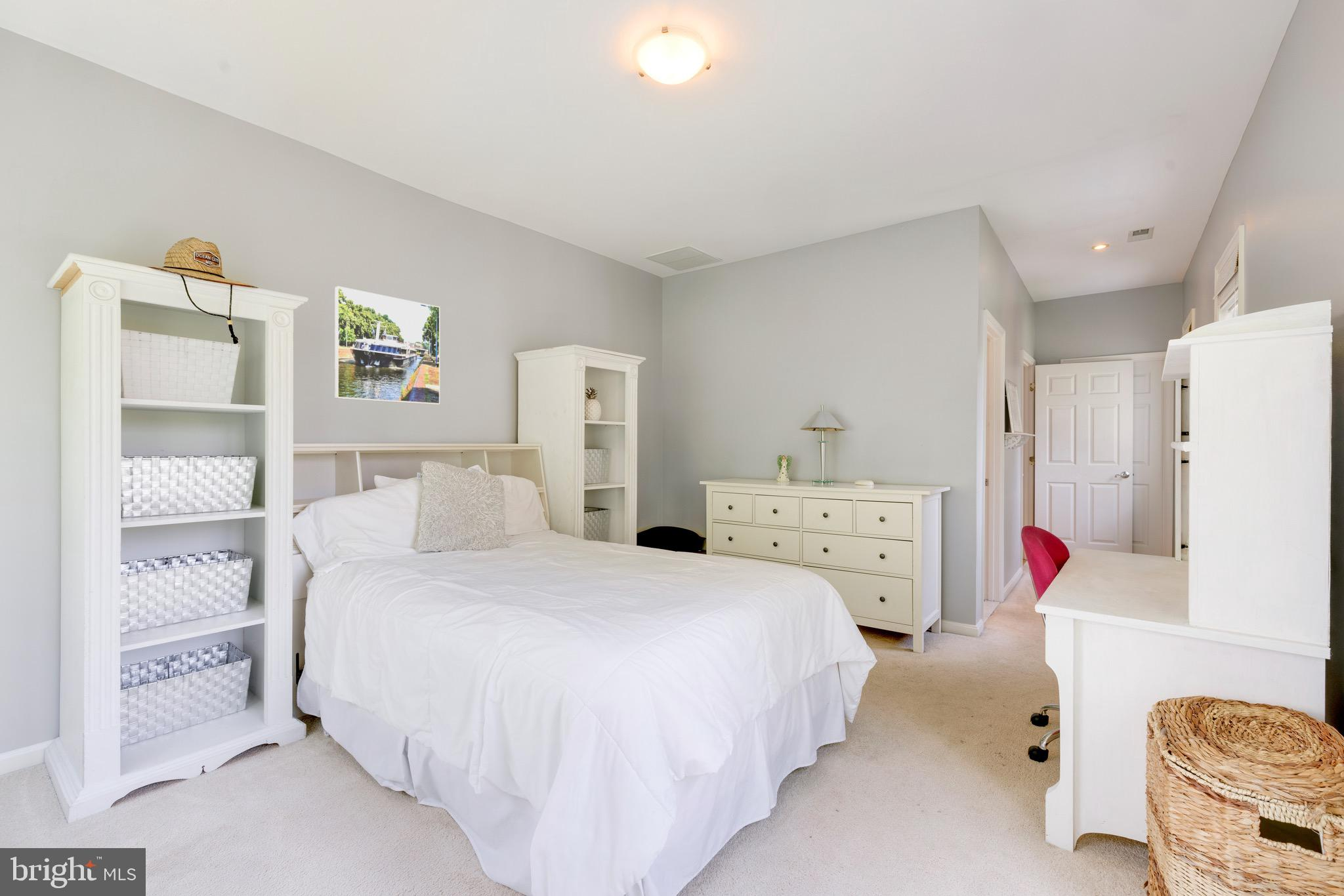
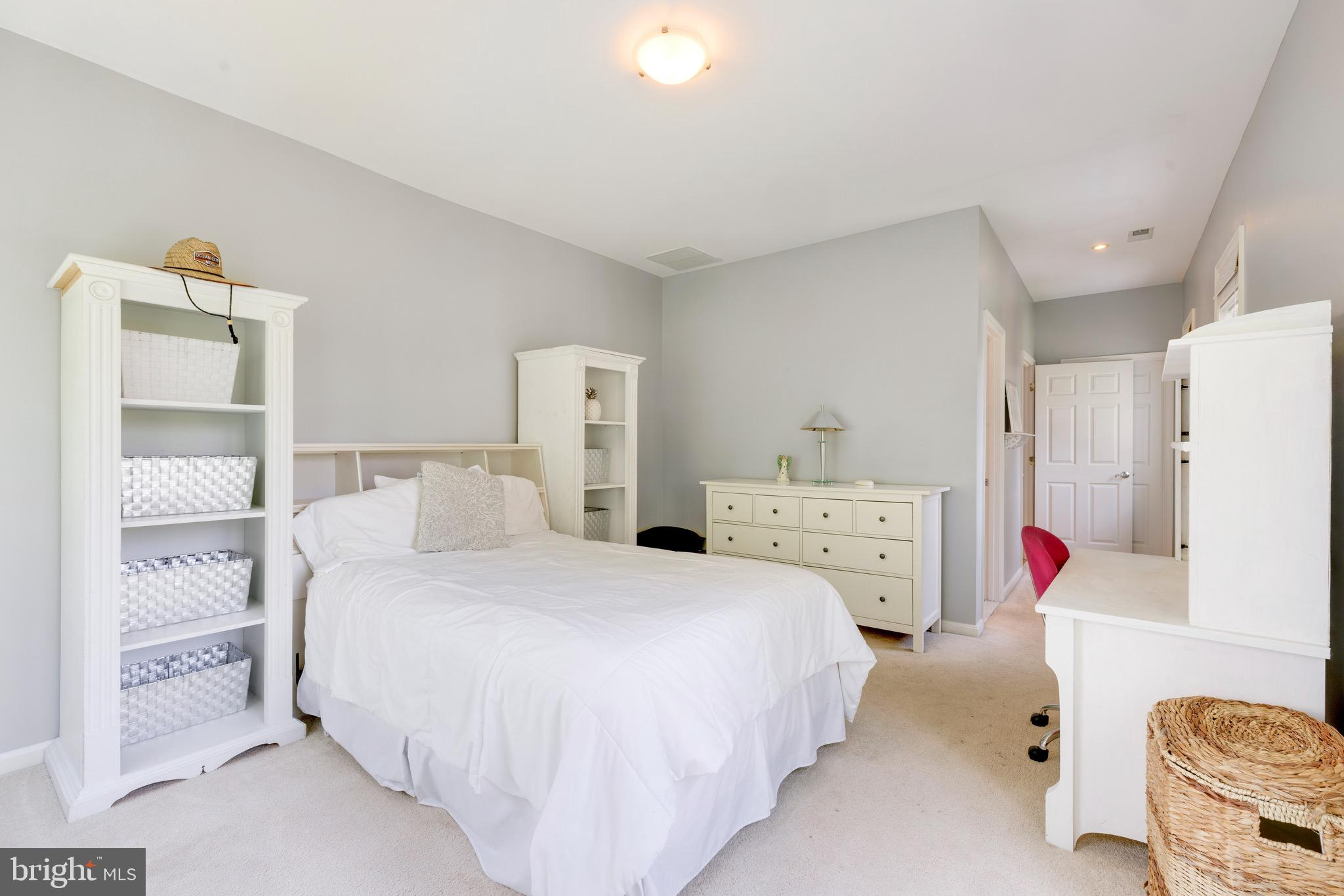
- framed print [334,285,440,405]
